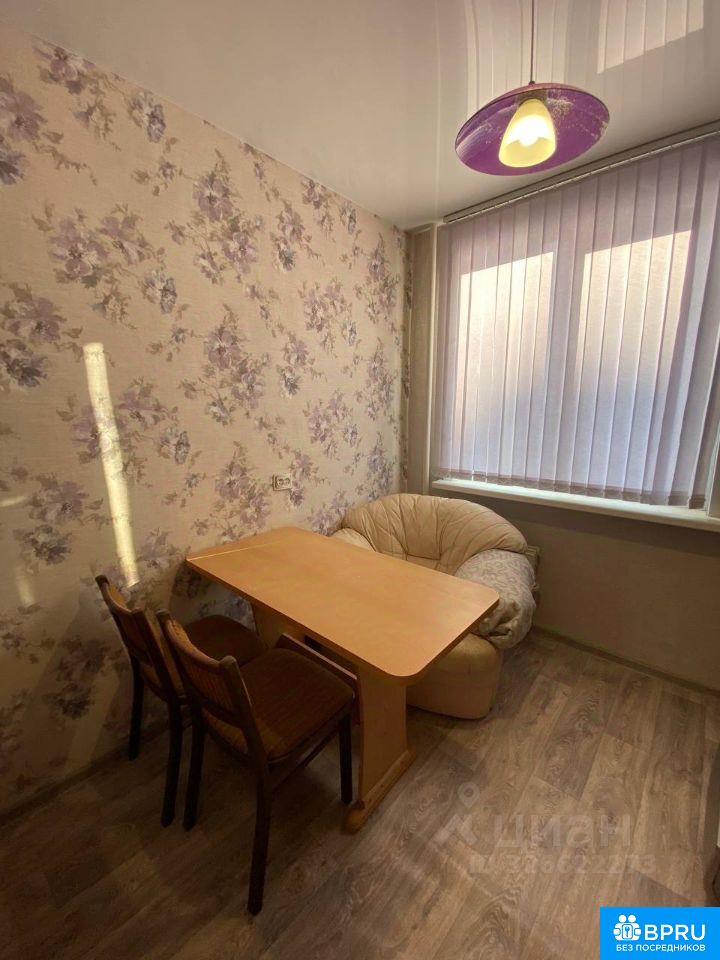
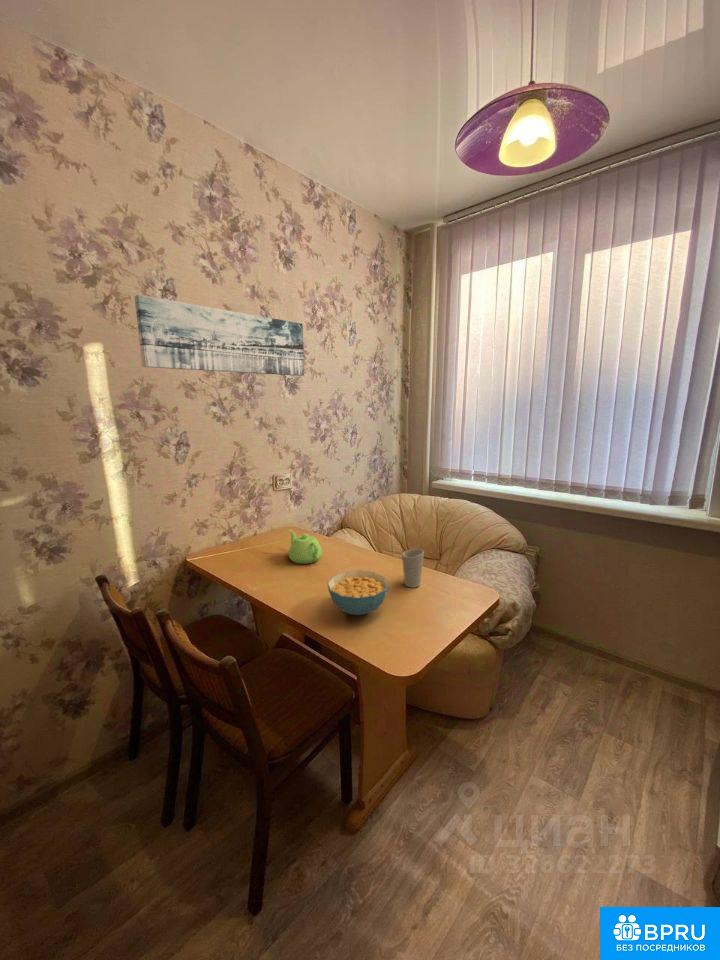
+ wall art [133,294,305,377]
+ teapot [288,529,323,565]
+ cup [401,548,425,588]
+ cereal bowl [327,569,390,616]
